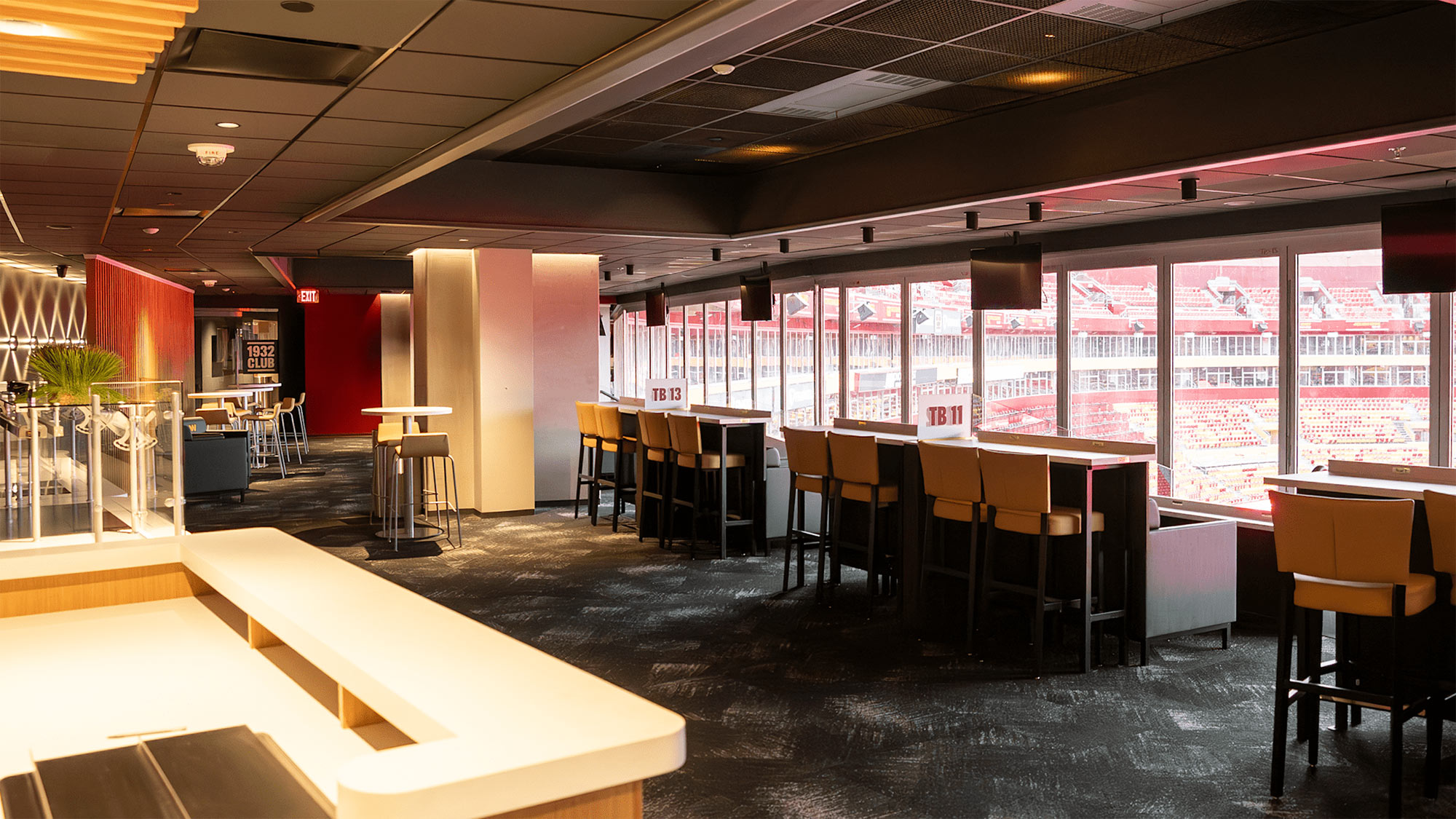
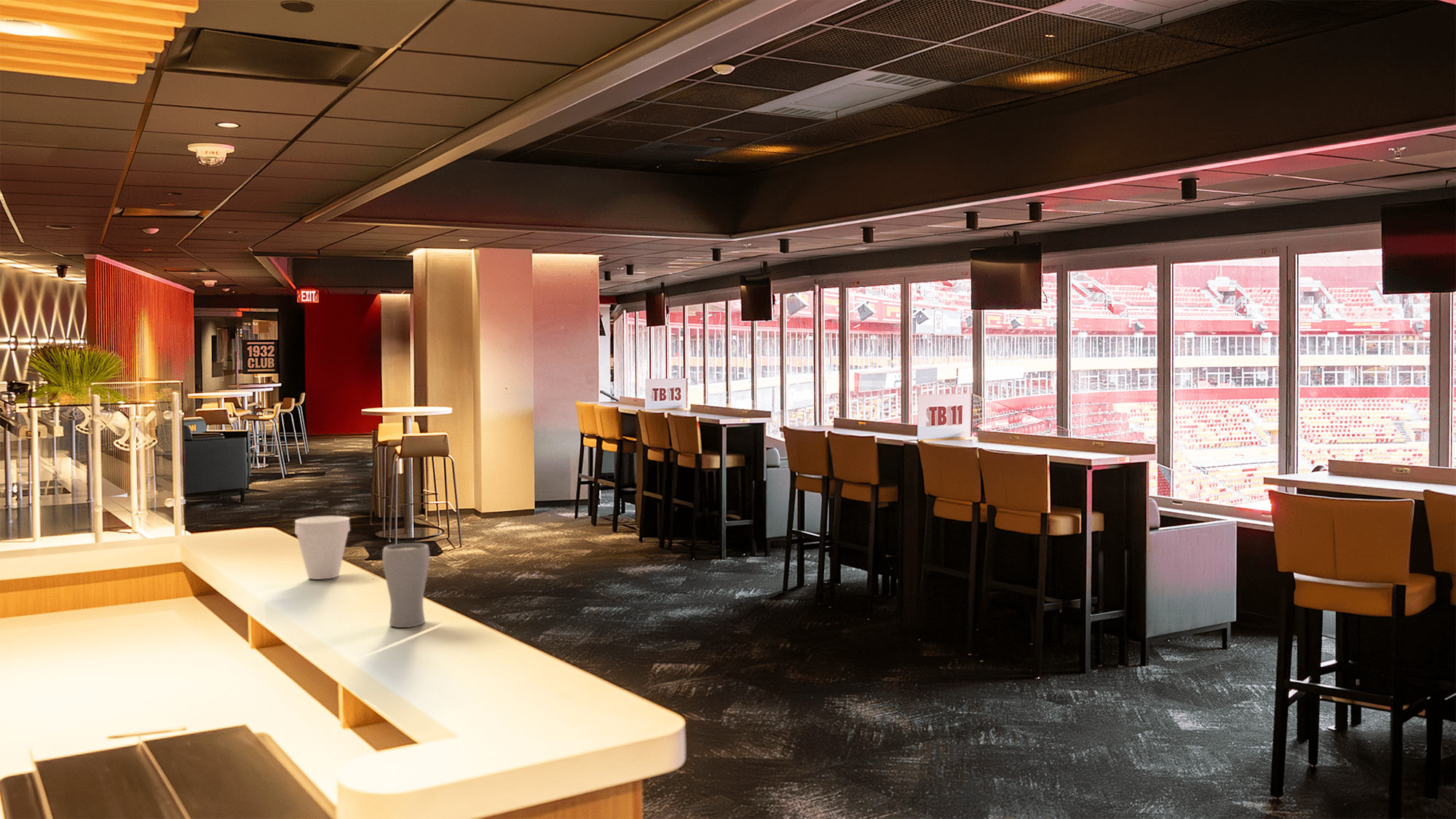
+ cup [294,515,351,580]
+ drinking glass [381,542,430,628]
